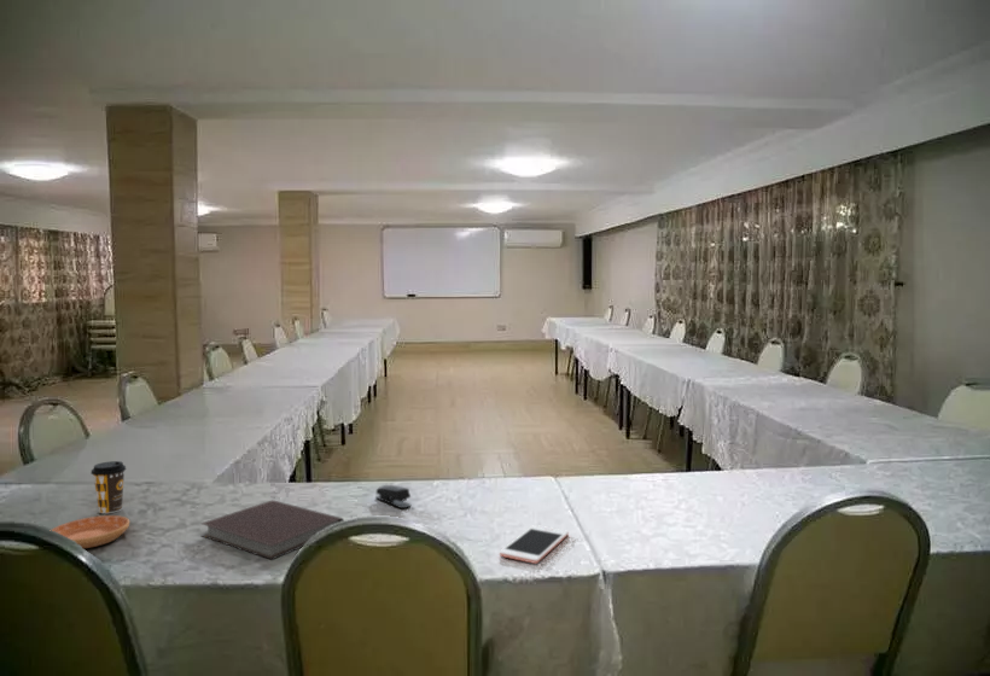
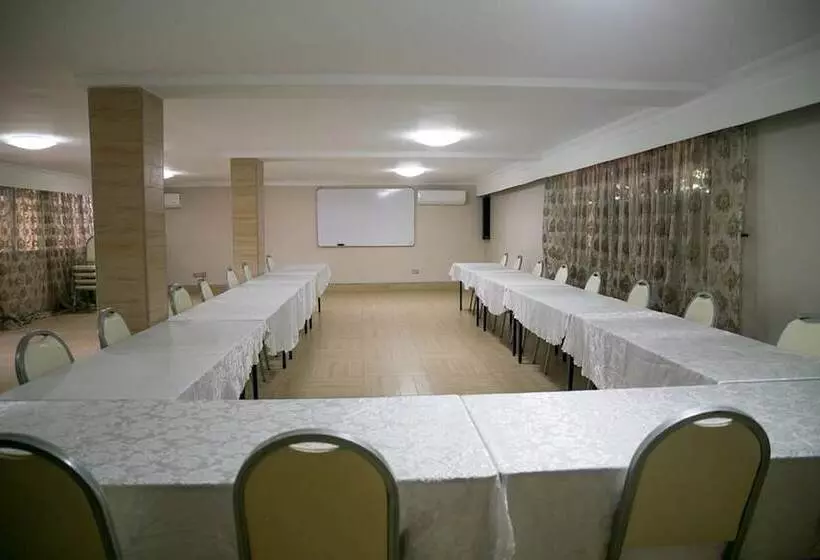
- coffee cup [89,460,127,514]
- saucer [51,514,130,549]
- stapler [374,484,412,509]
- notebook [199,499,345,561]
- cell phone [499,524,570,565]
